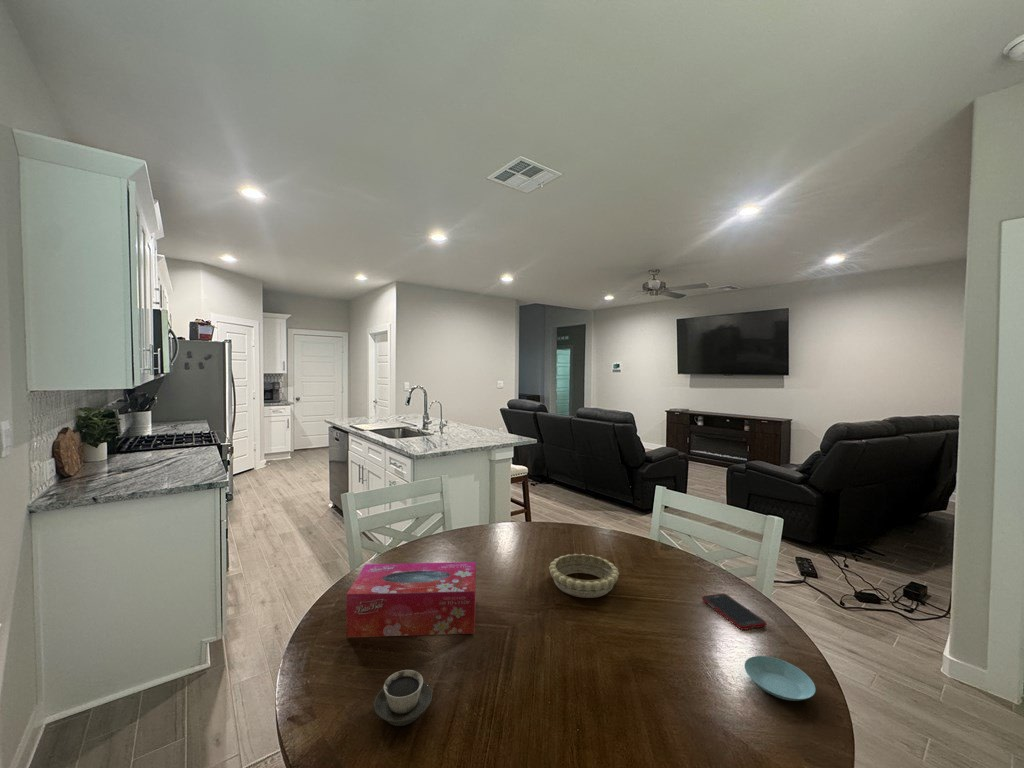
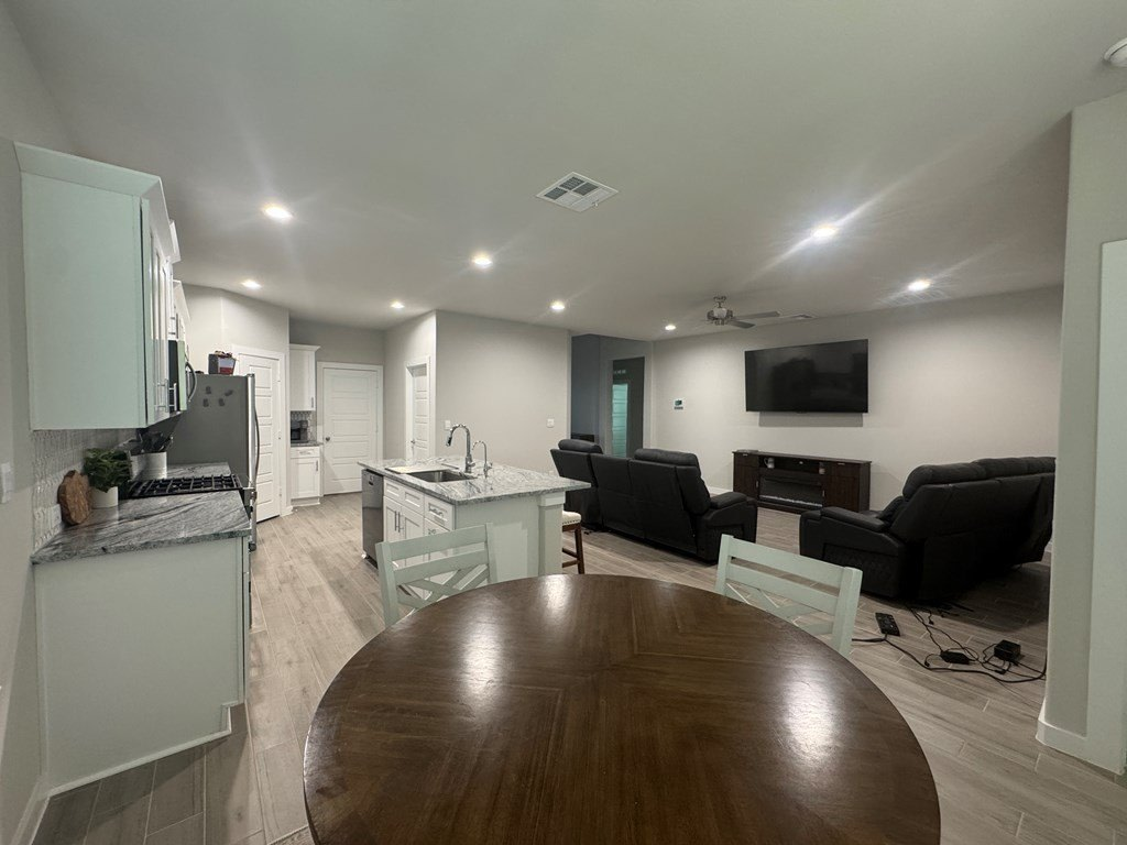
- cup [373,669,433,727]
- decorative bowl [548,553,620,599]
- saucer [744,655,817,702]
- tissue box [346,561,477,638]
- cell phone [701,593,767,631]
